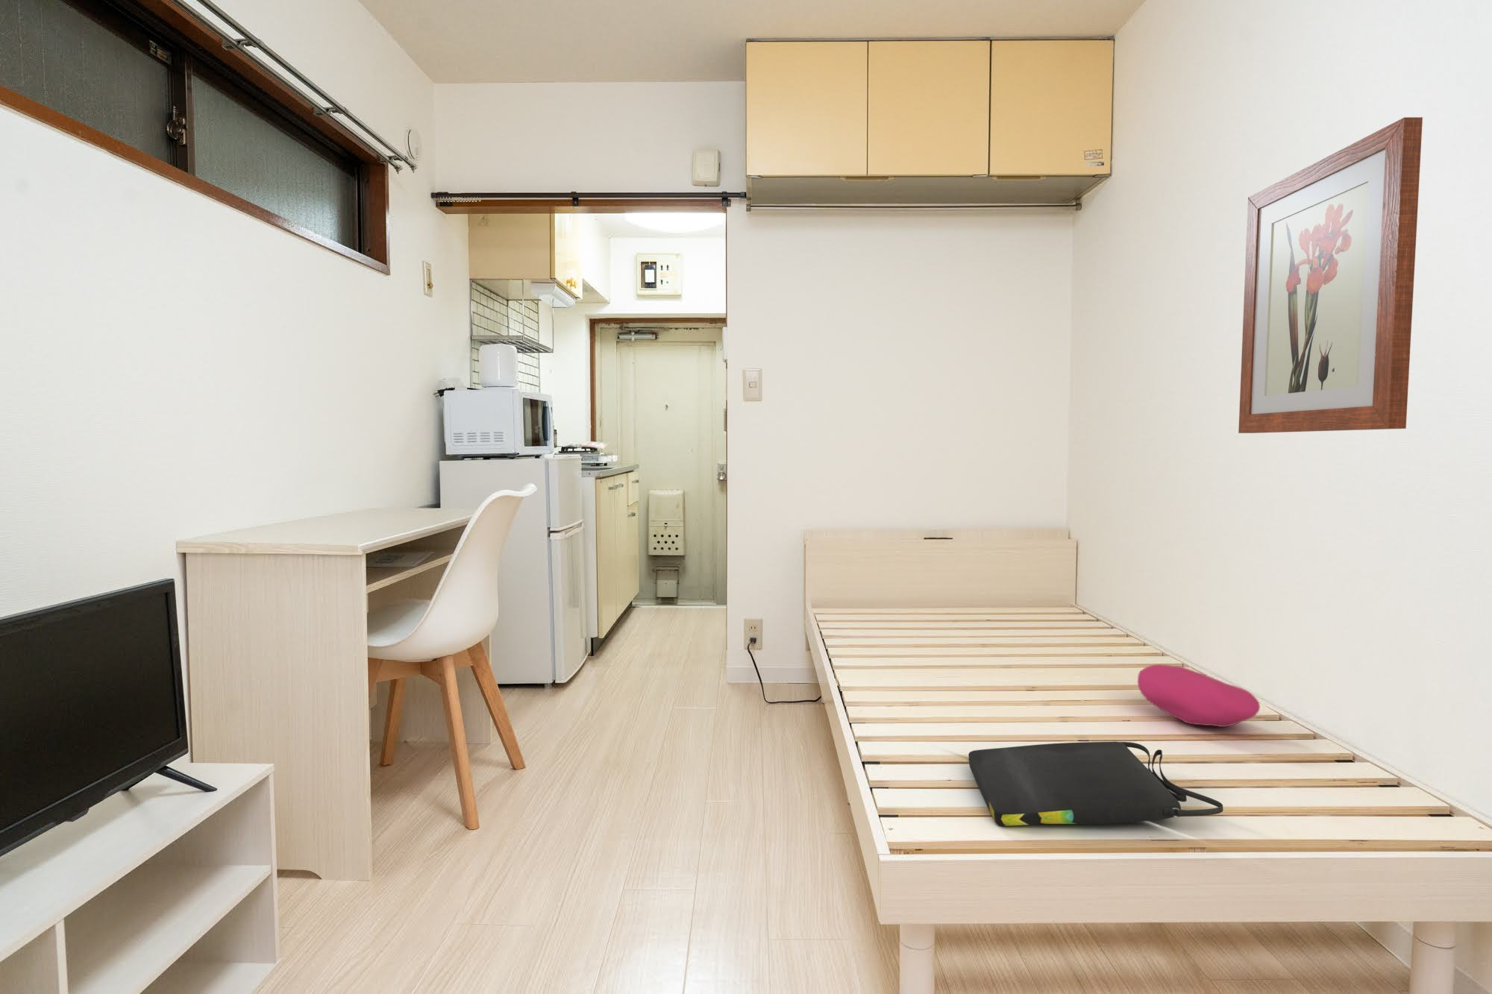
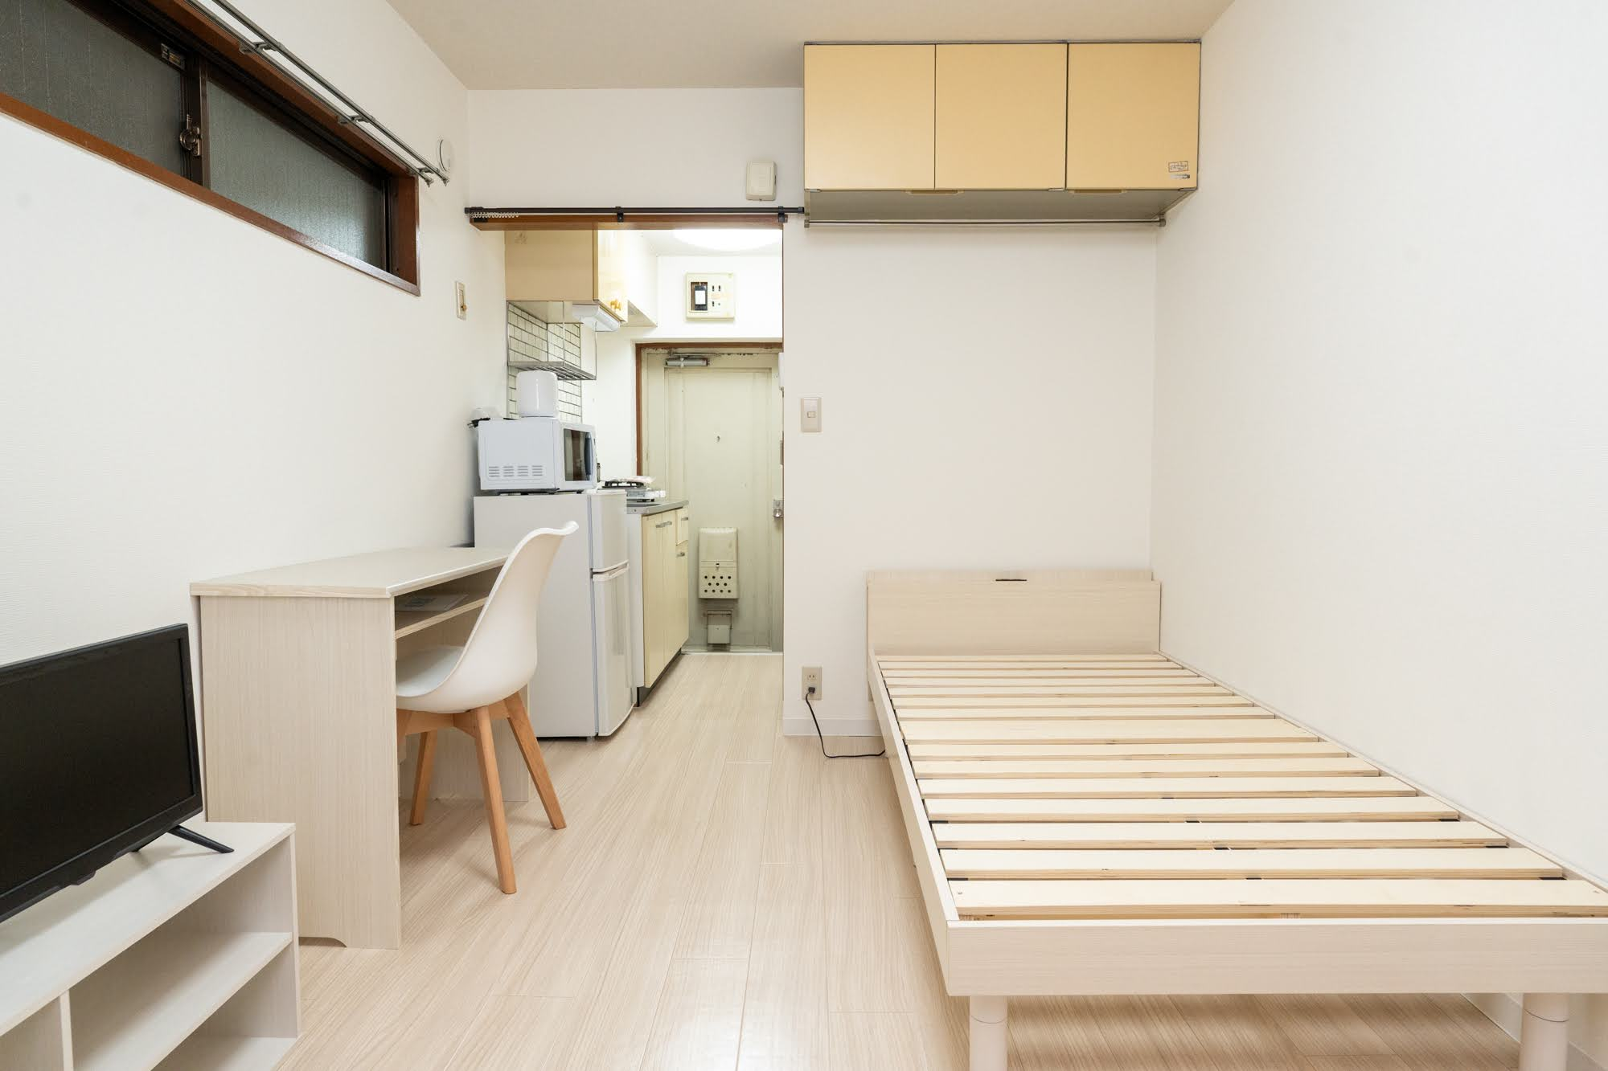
- wall art [1238,116,1423,434]
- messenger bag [967,740,1225,826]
- cushion [1137,663,1261,728]
